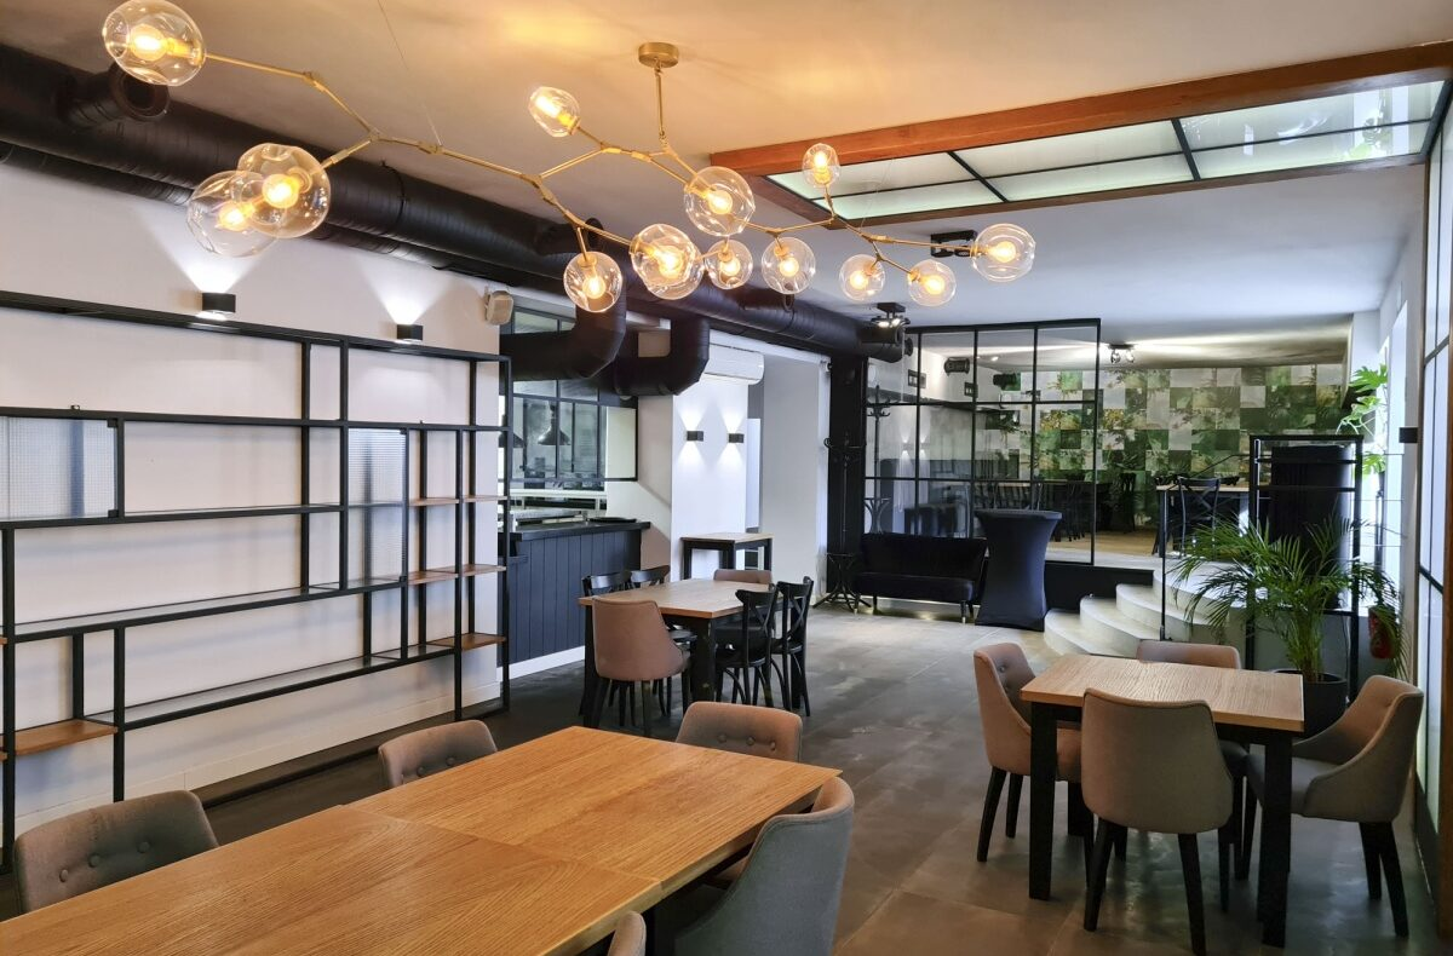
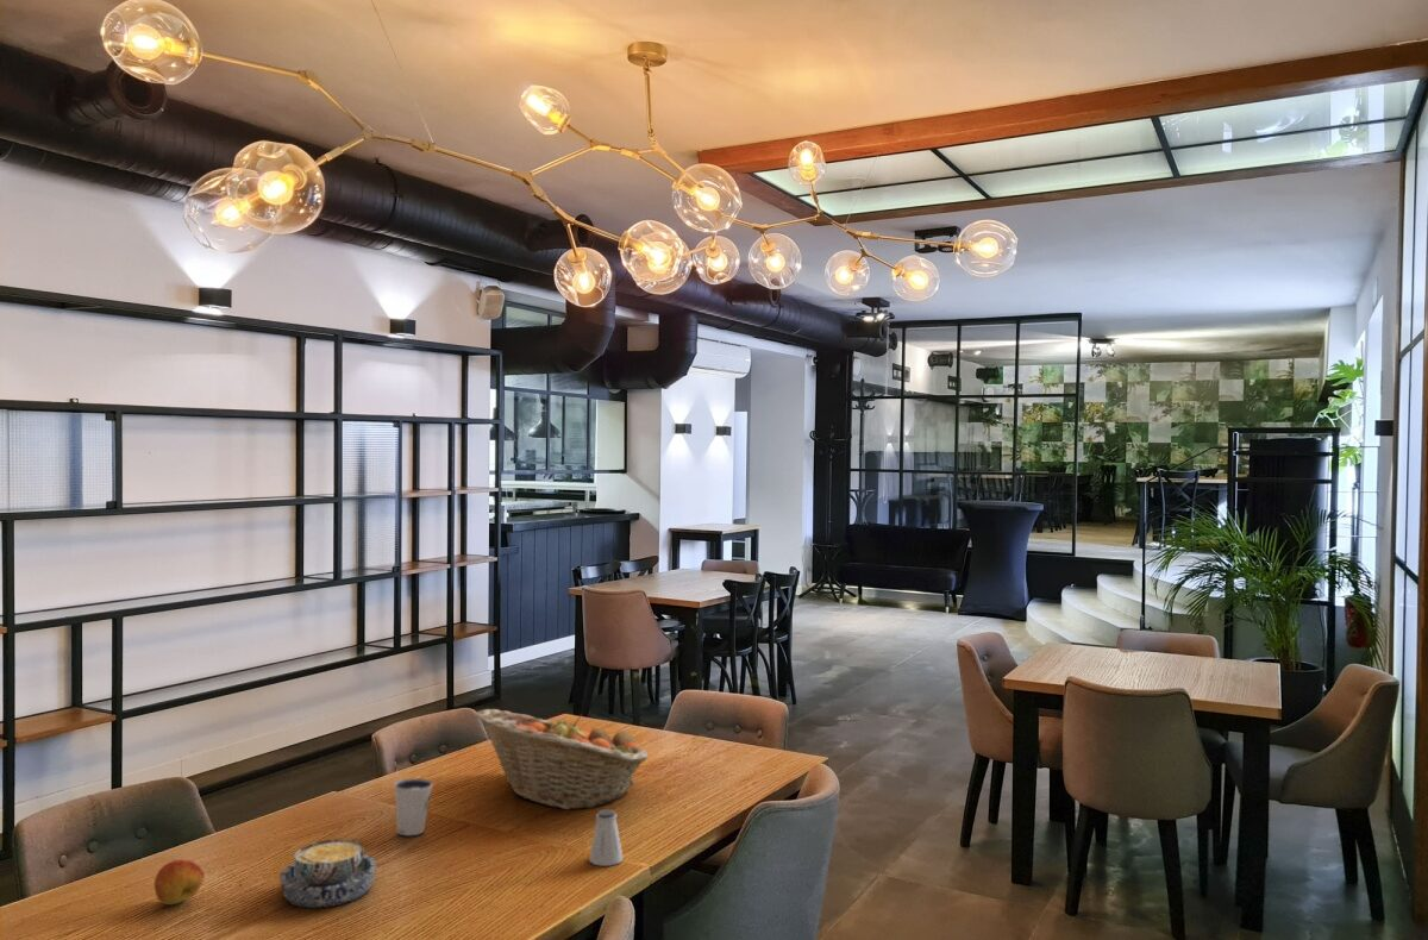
+ fruit basket [475,708,650,810]
+ saltshaker [588,808,625,867]
+ bowl [278,838,378,910]
+ fruit [154,858,206,905]
+ dixie cup [393,777,434,836]
